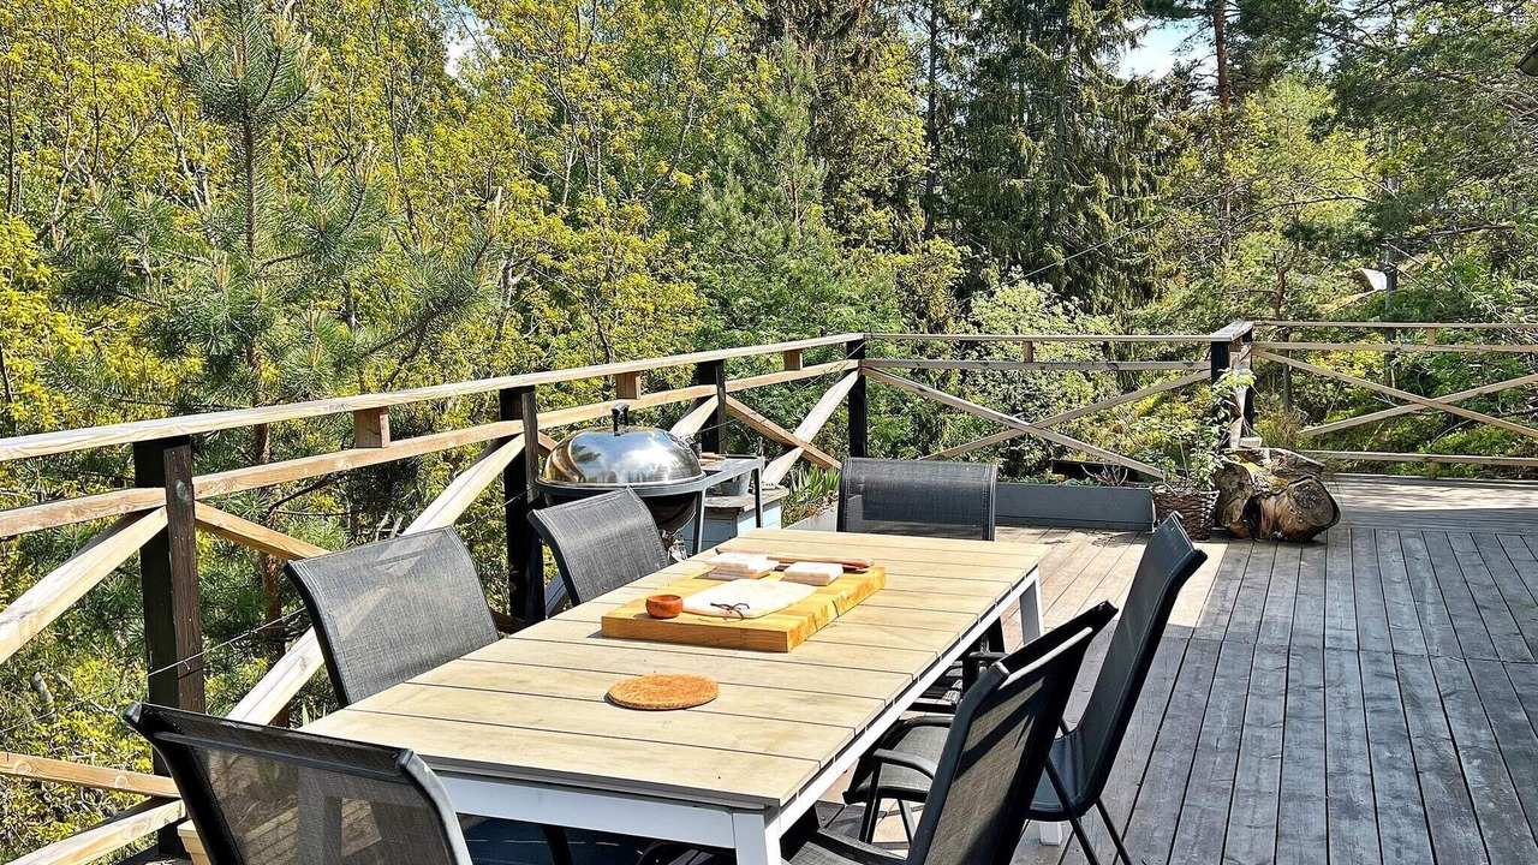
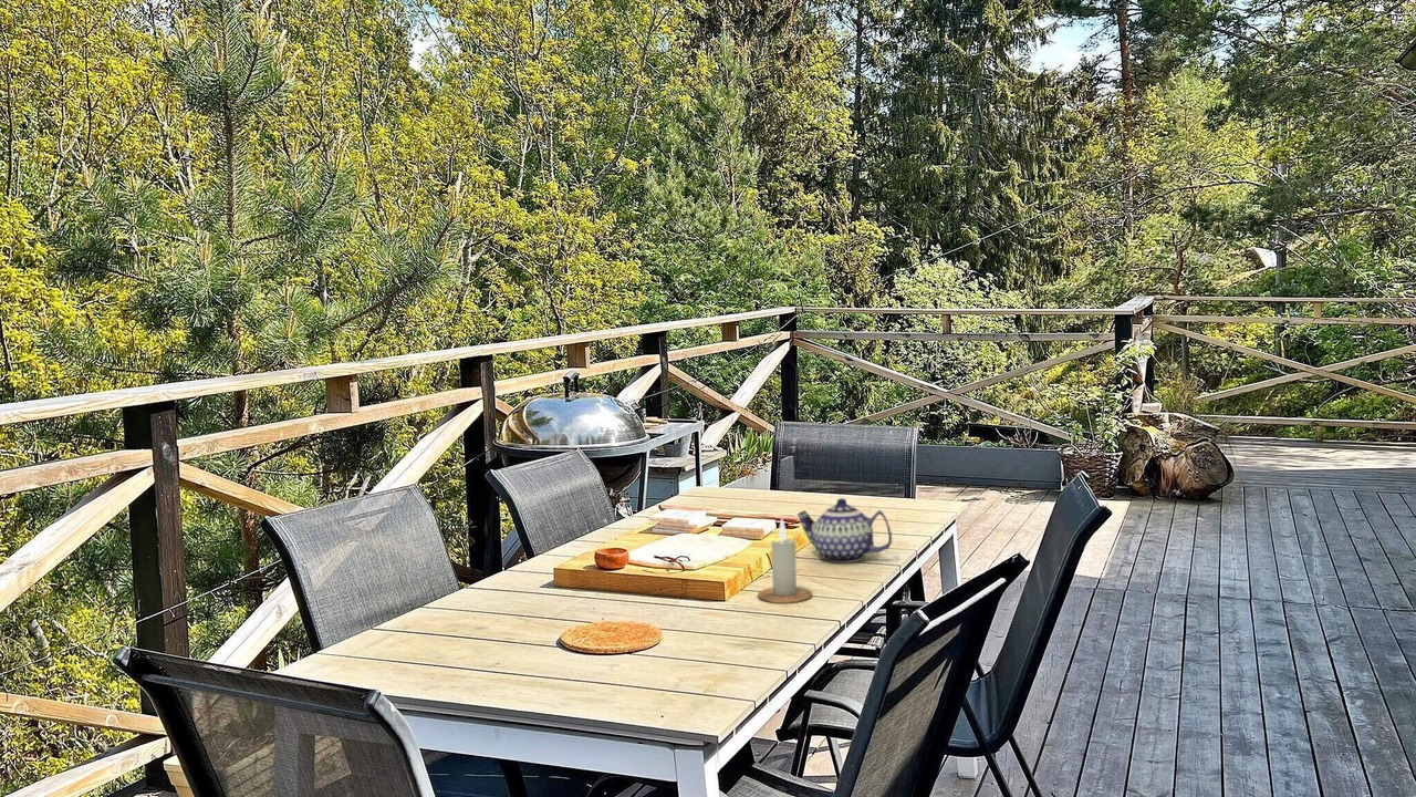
+ candle [757,518,813,604]
+ teapot [796,497,893,563]
